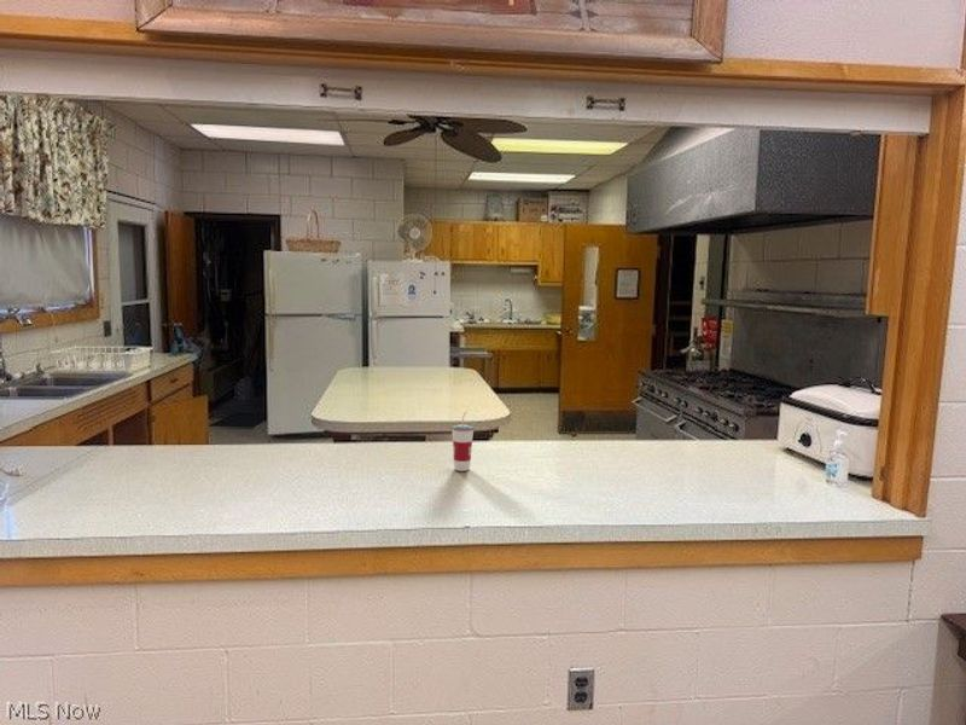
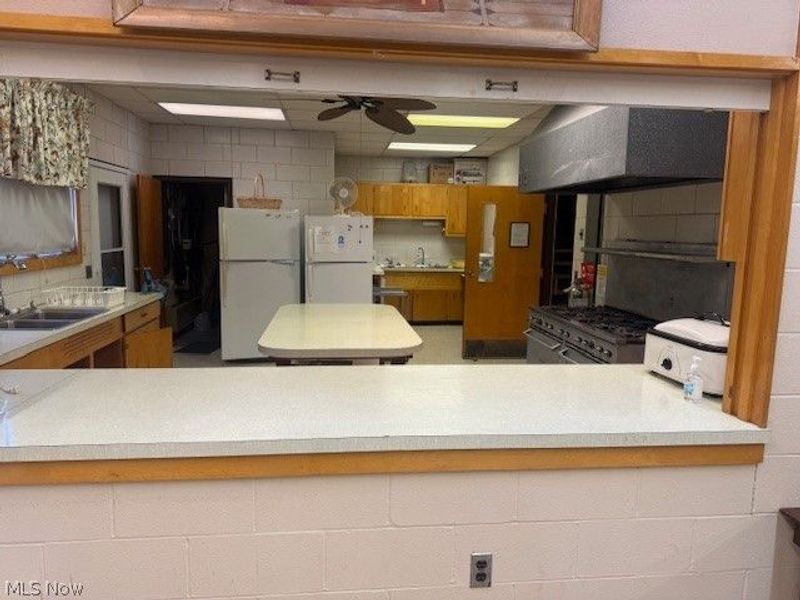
- cup [450,411,475,472]
